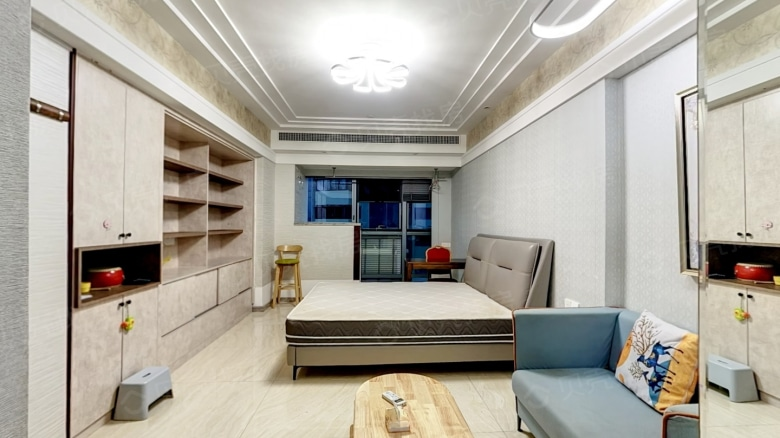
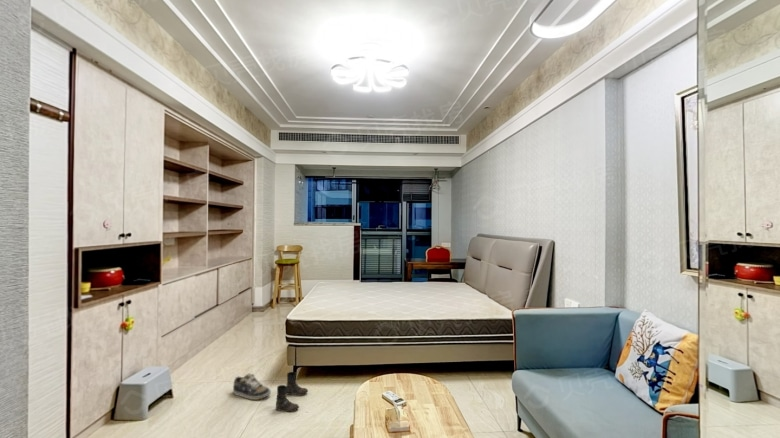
+ boots [275,371,309,413]
+ shoe [232,372,272,401]
